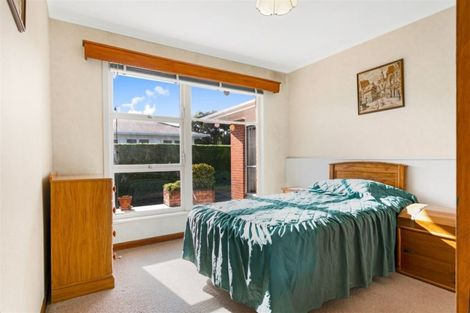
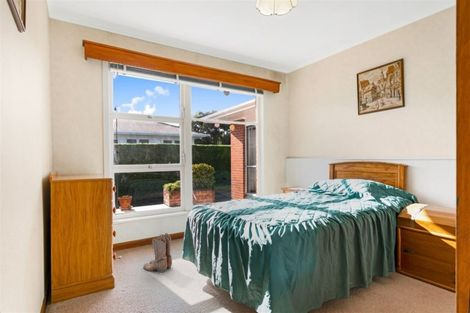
+ boots [142,232,173,273]
